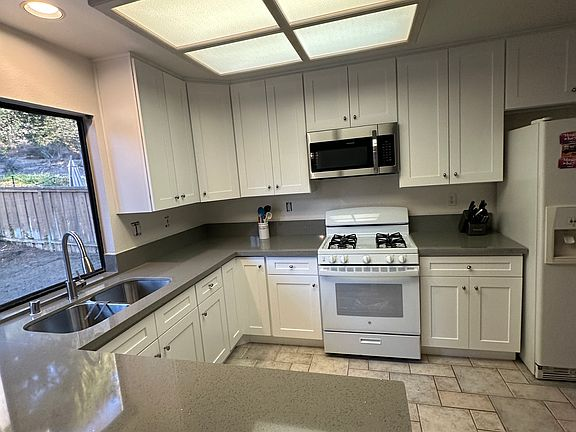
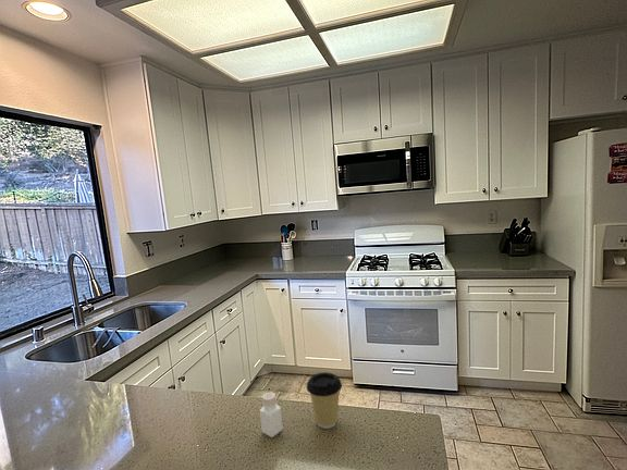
+ coffee cup [305,371,343,430]
+ pepper shaker [259,391,284,438]
